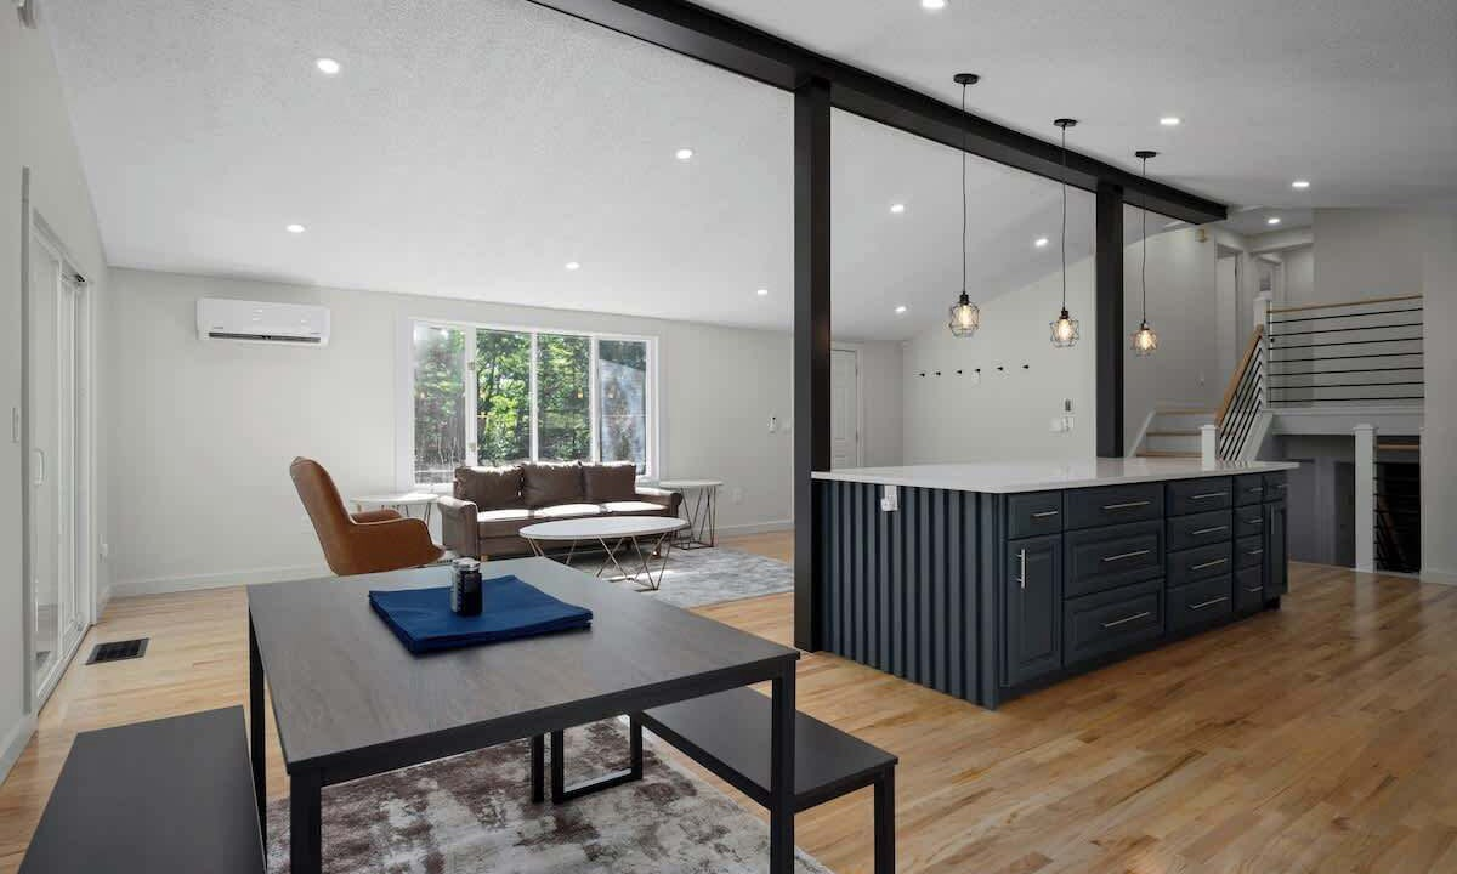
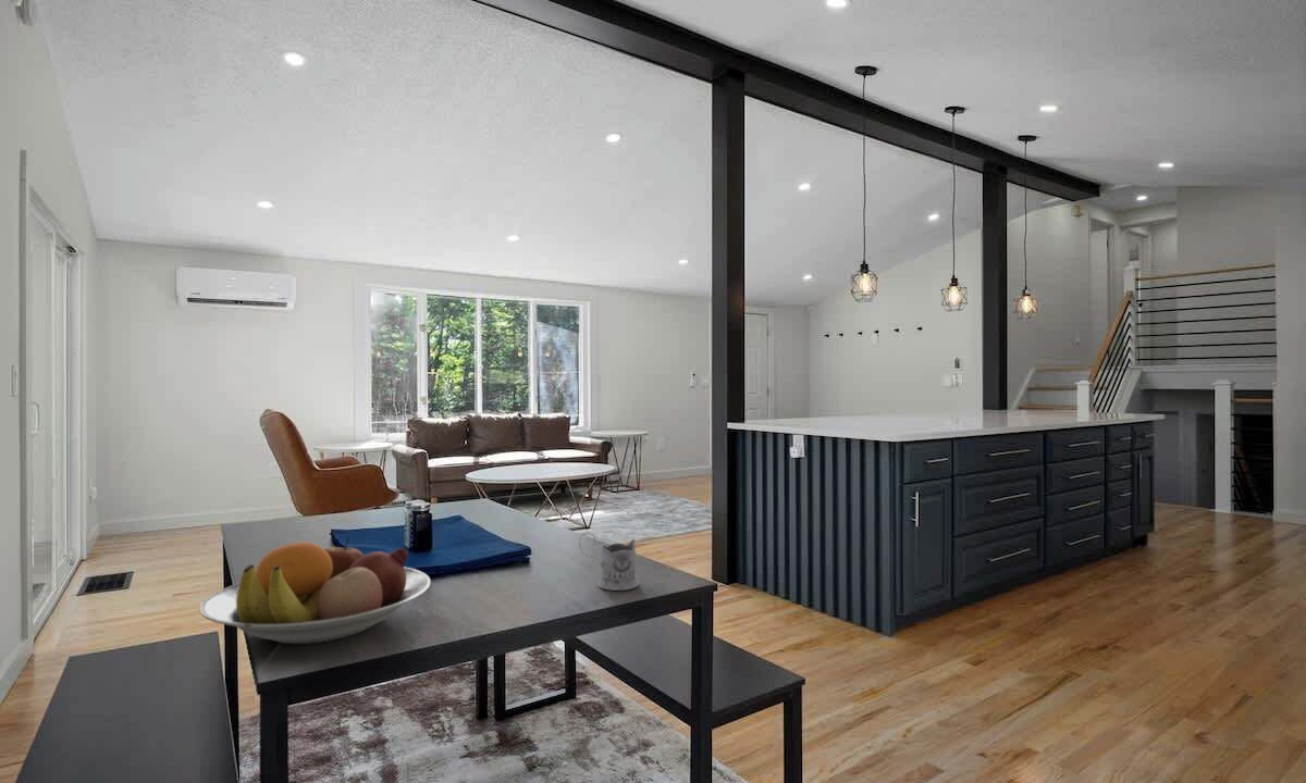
+ fruit bowl [199,536,432,645]
+ tea glass holder [578,531,640,592]
